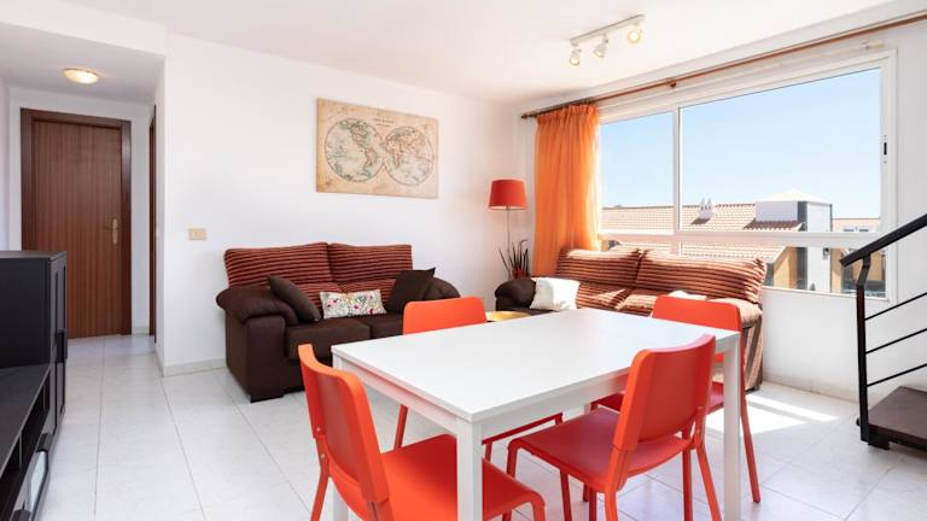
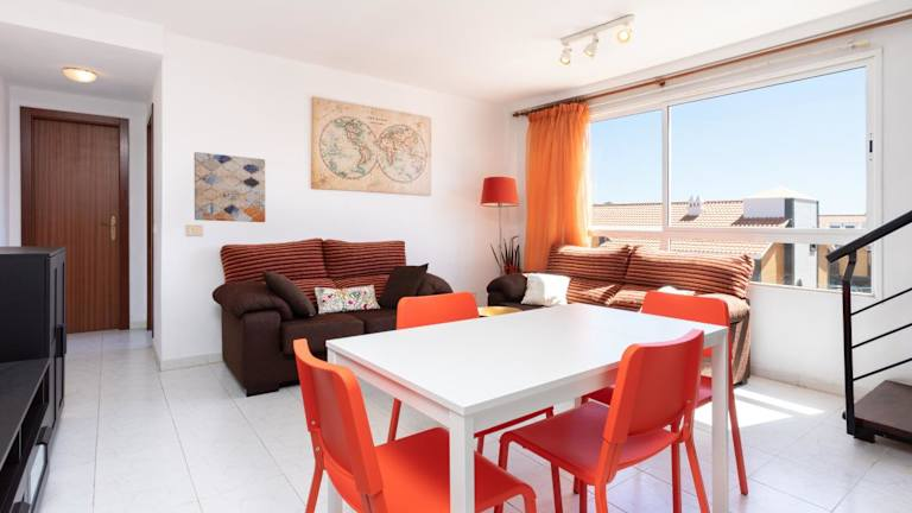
+ wall art [194,151,266,223]
